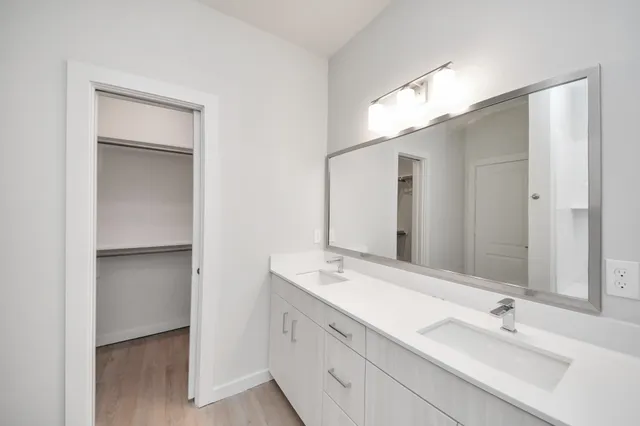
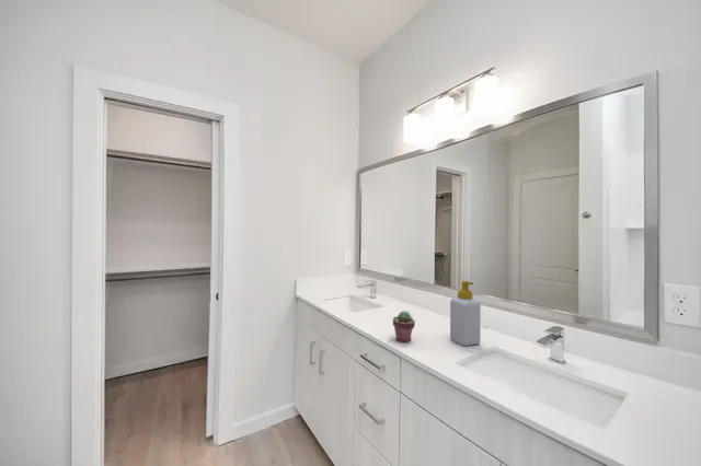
+ soap bottle [449,280,482,347]
+ potted succulent [392,310,416,343]
